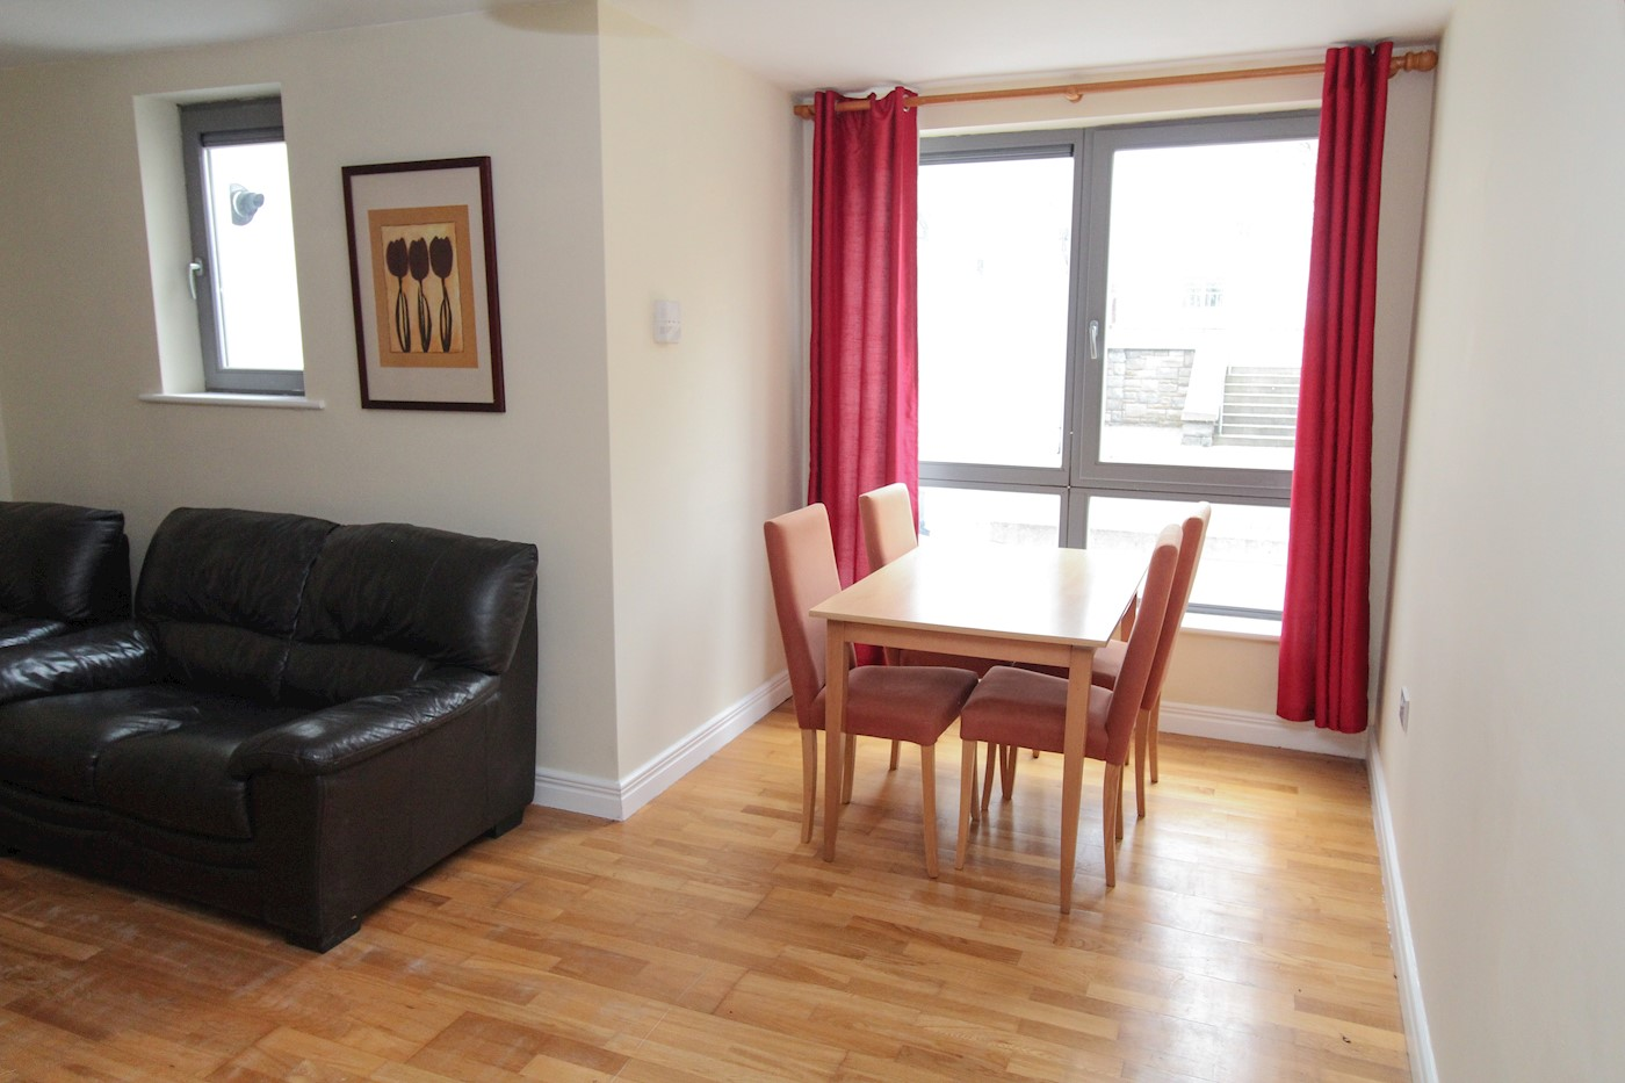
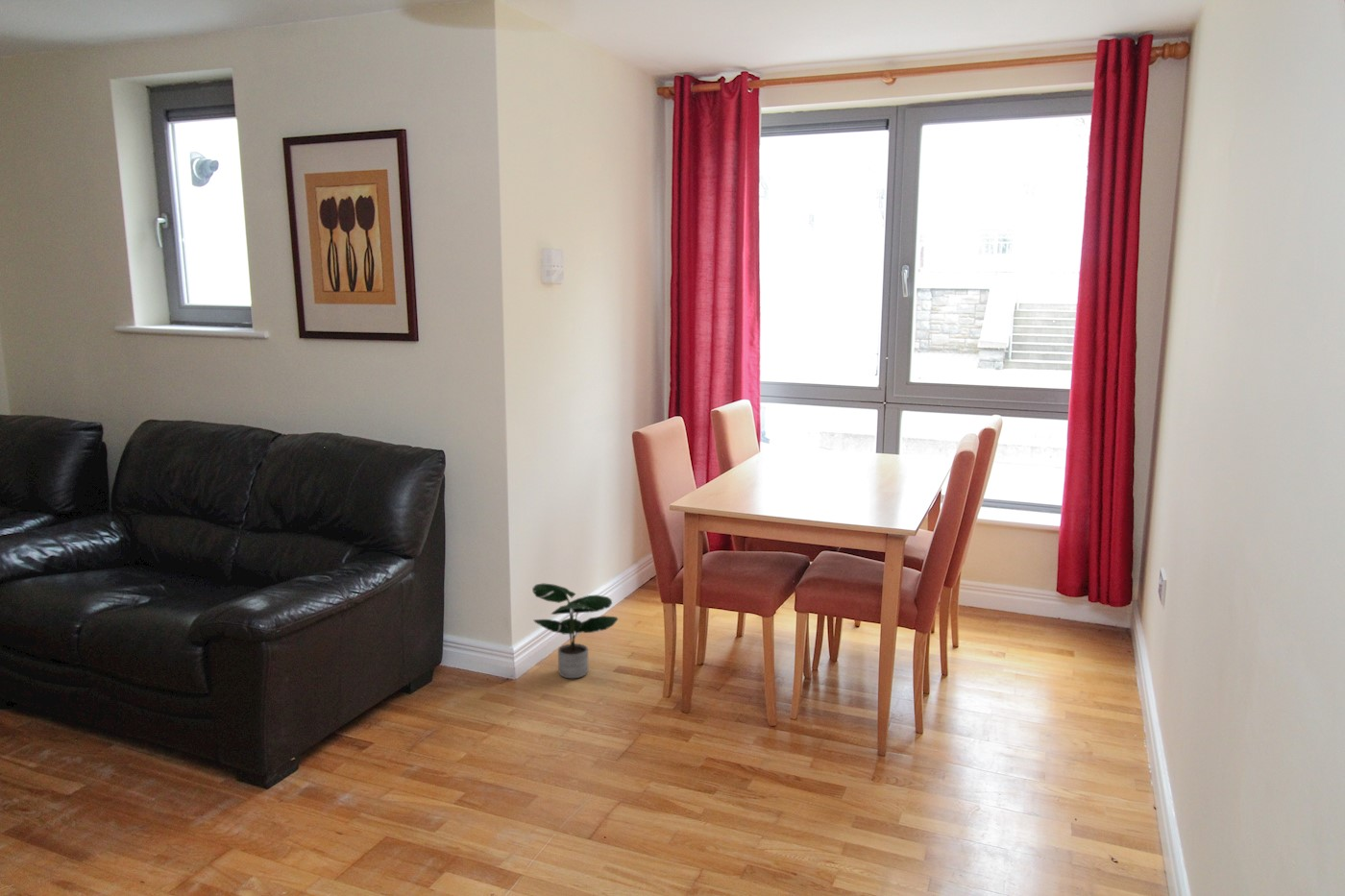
+ potted plant [531,582,620,679]
